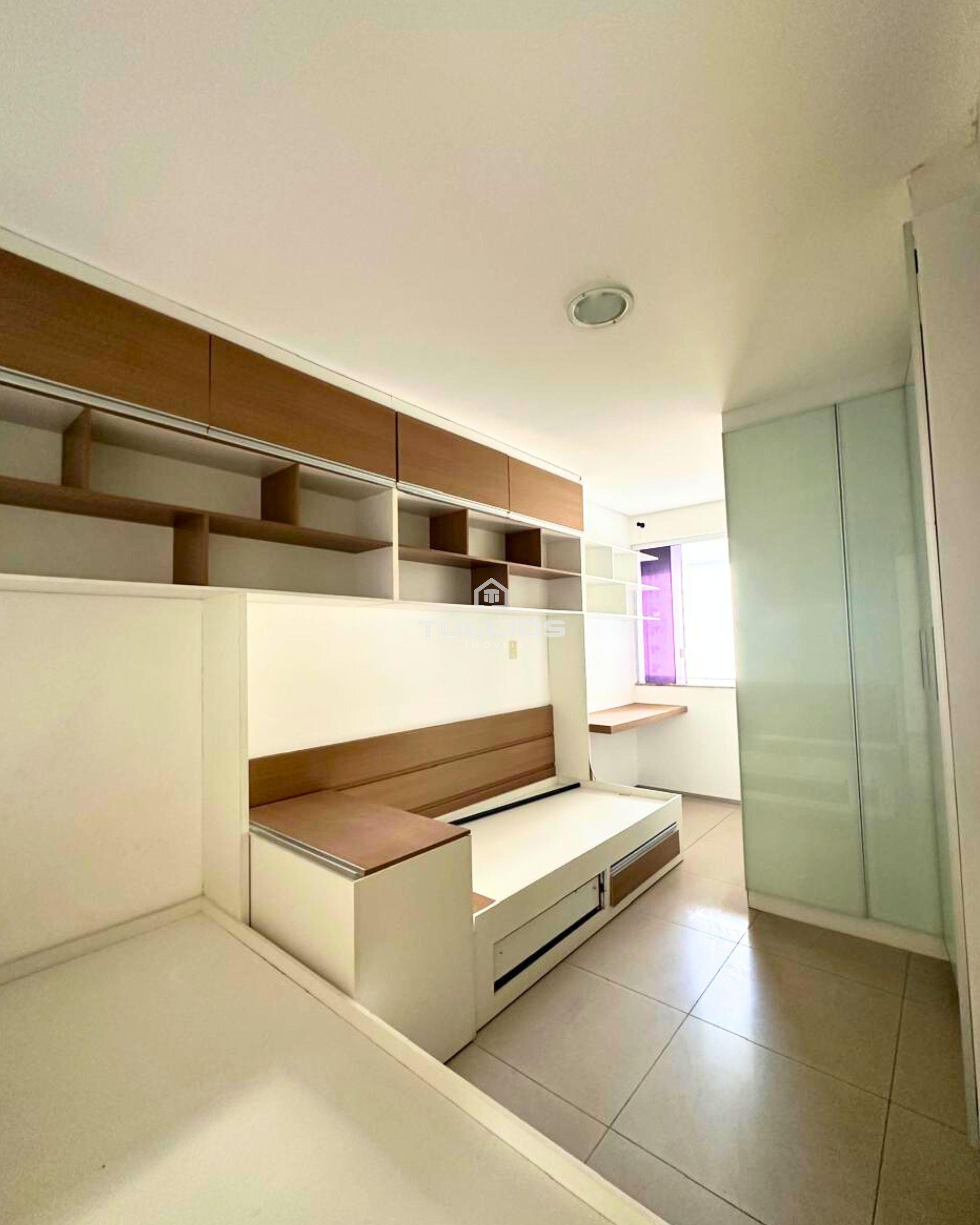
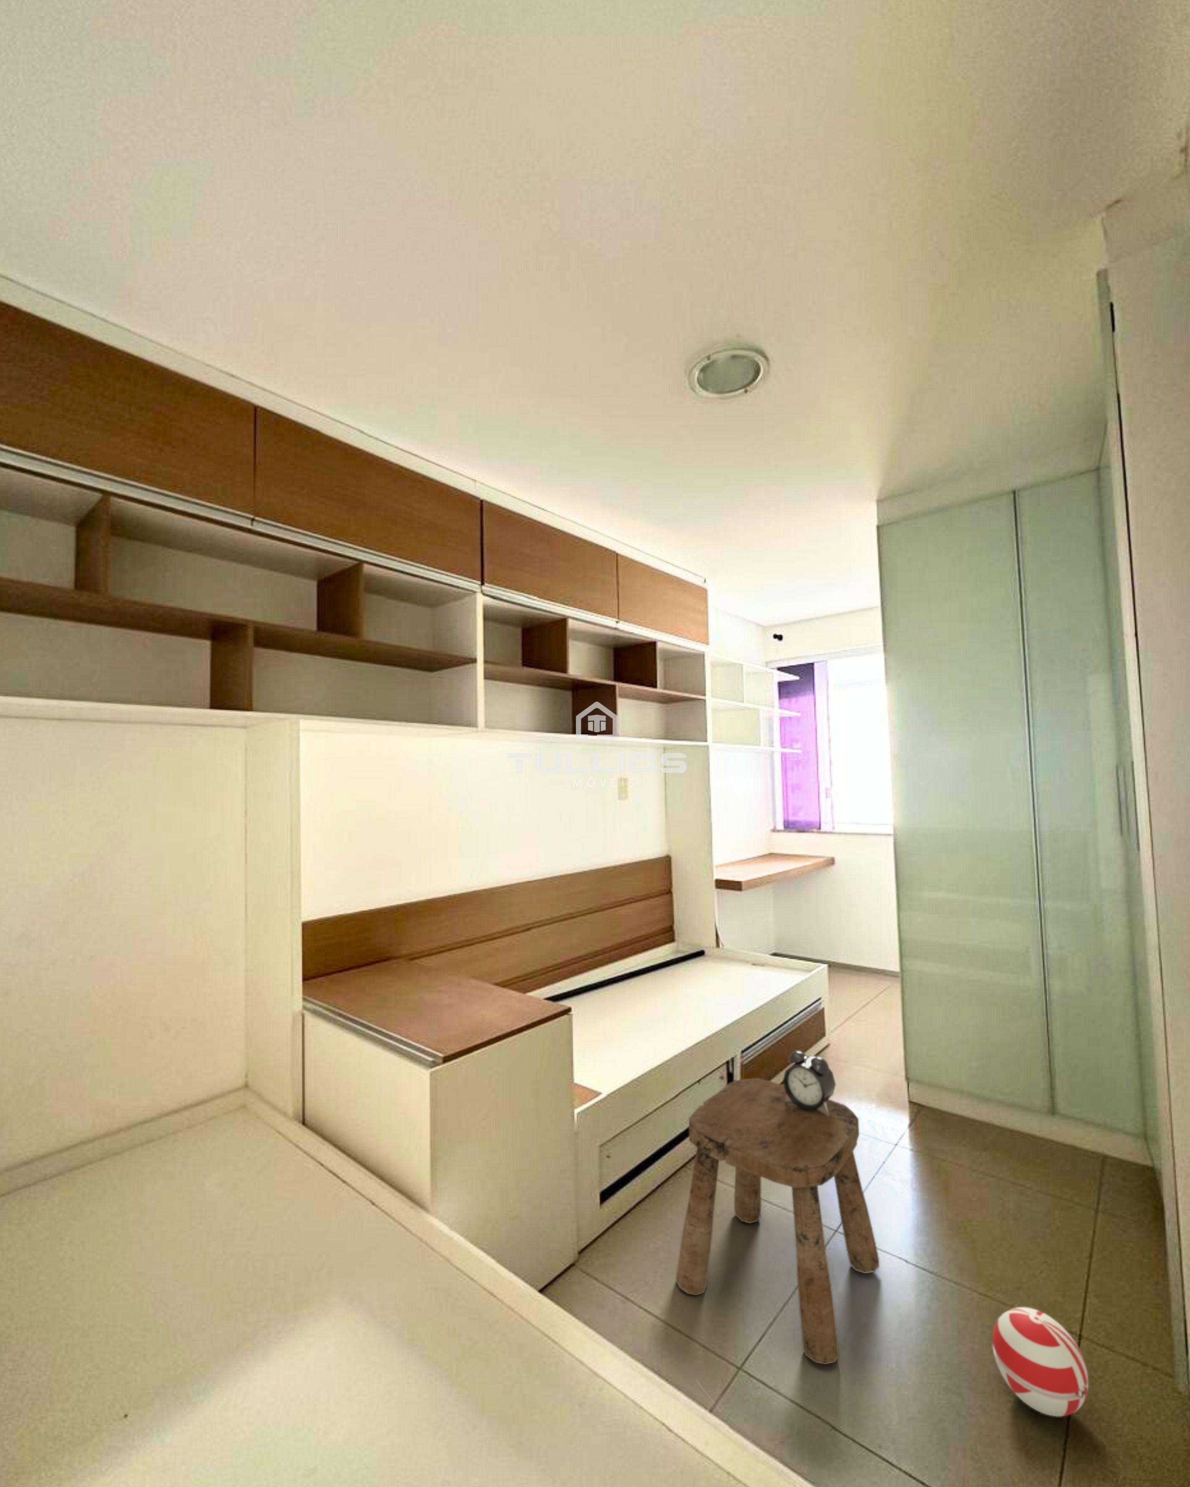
+ alarm clock [782,1050,837,1117]
+ stool [675,1078,880,1364]
+ ball [992,1306,1089,1417]
